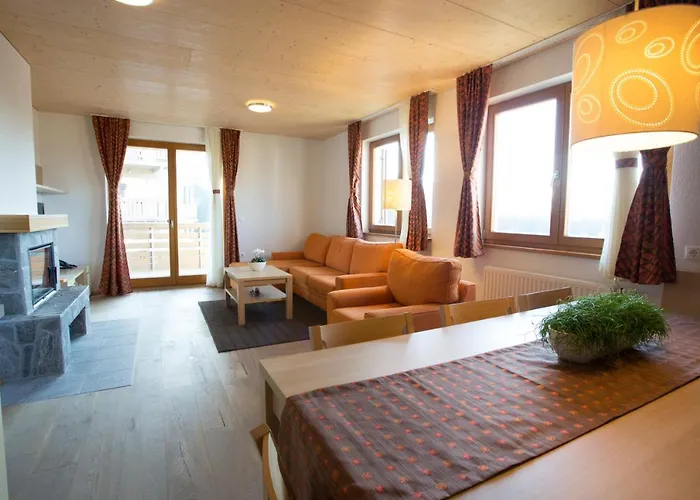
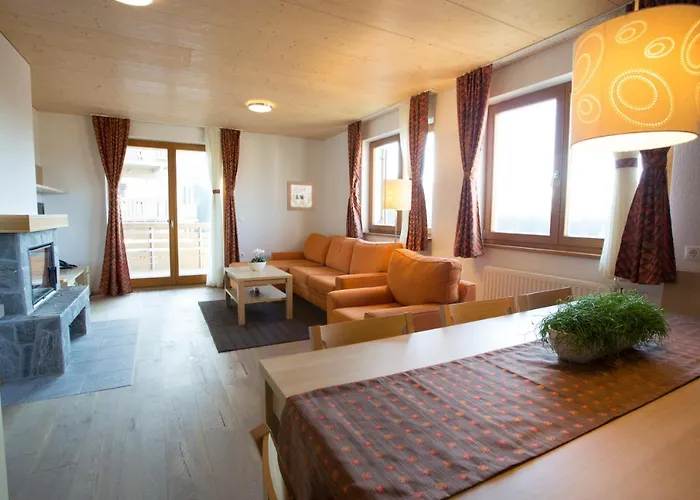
+ wall art [286,180,316,212]
